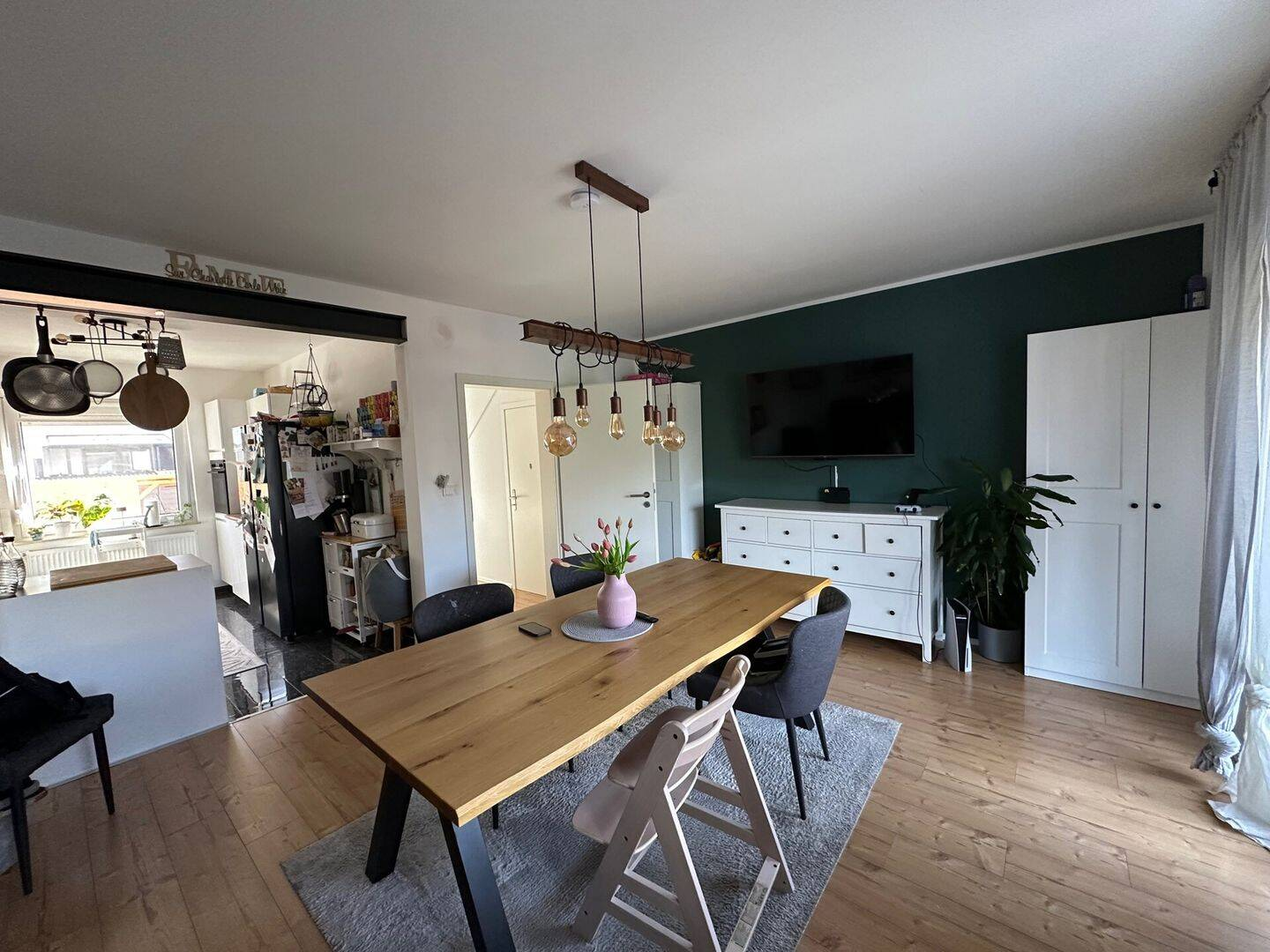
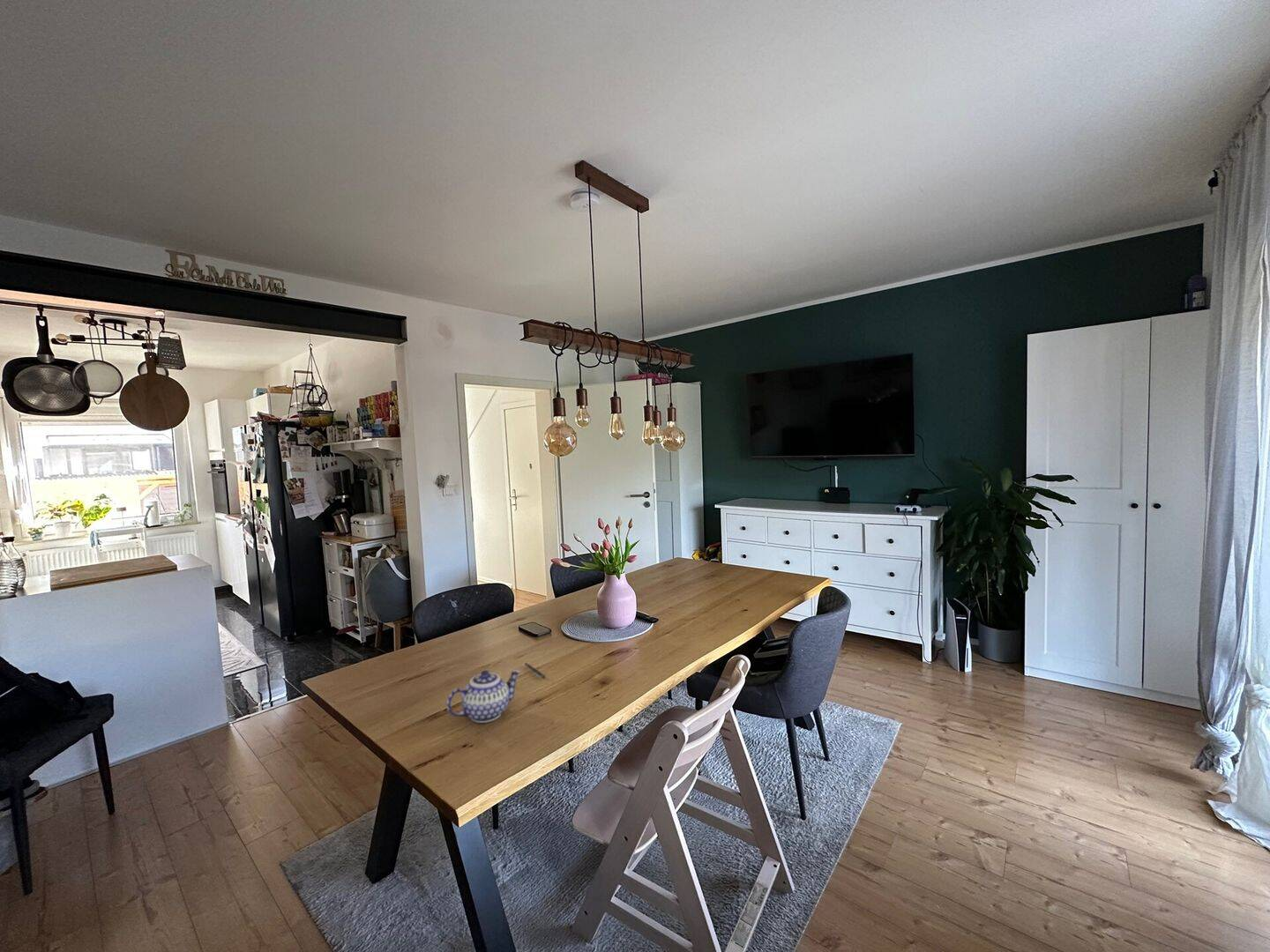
+ pen [524,662,546,679]
+ teapot [446,669,521,724]
